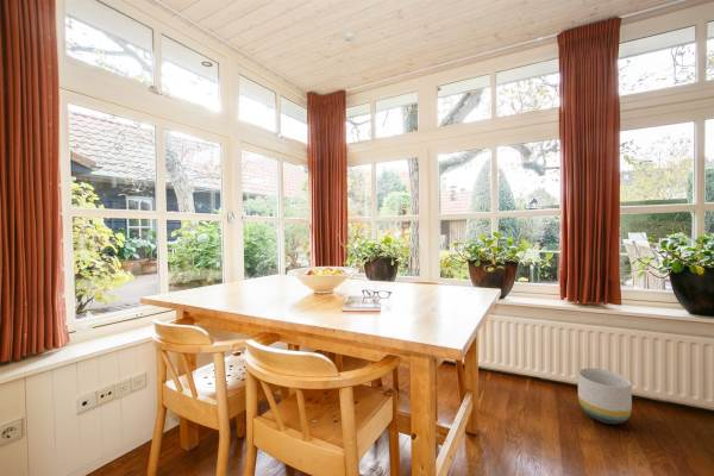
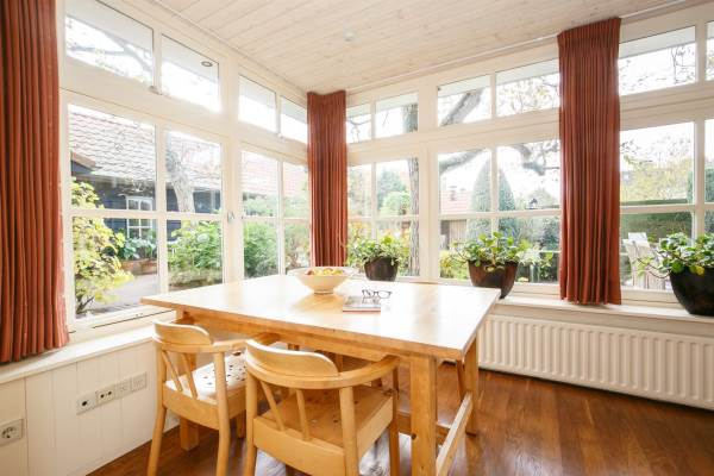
- planter [577,367,633,425]
